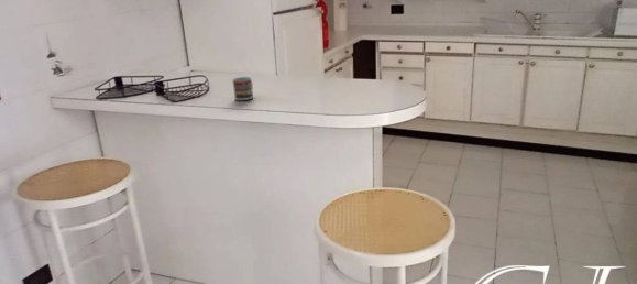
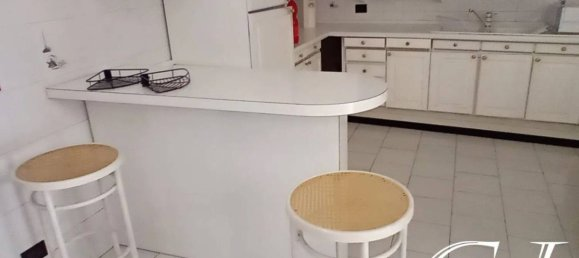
- cup [231,76,254,101]
